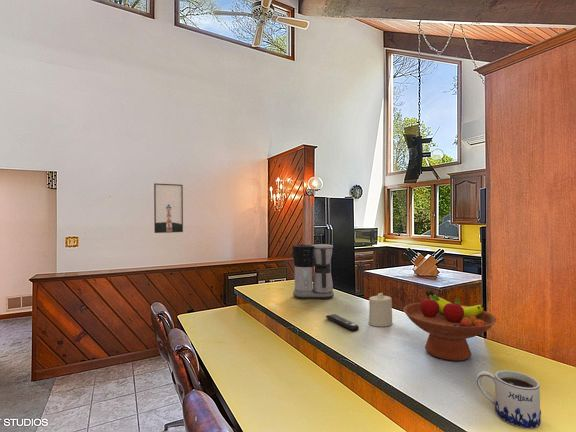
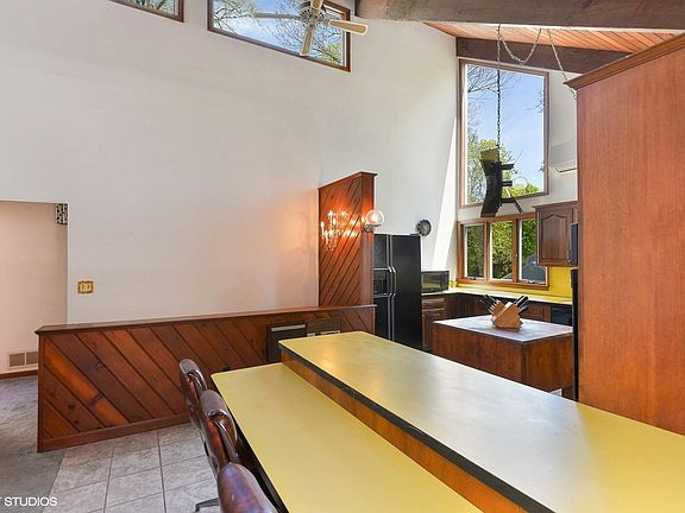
- mug [476,369,542,430]
- fruit bowl [402,290,498,362]
- coffee maker [291,243,335,300]
- remote control [325,313,360,332]
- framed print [153,182,184,234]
- candle [368,292,393,328]
